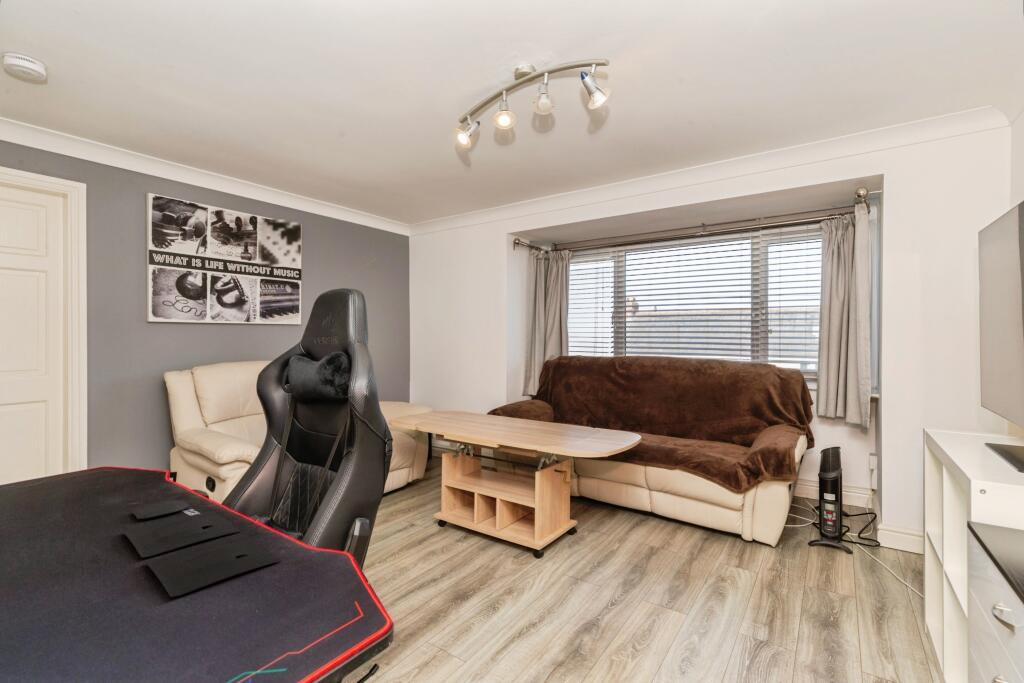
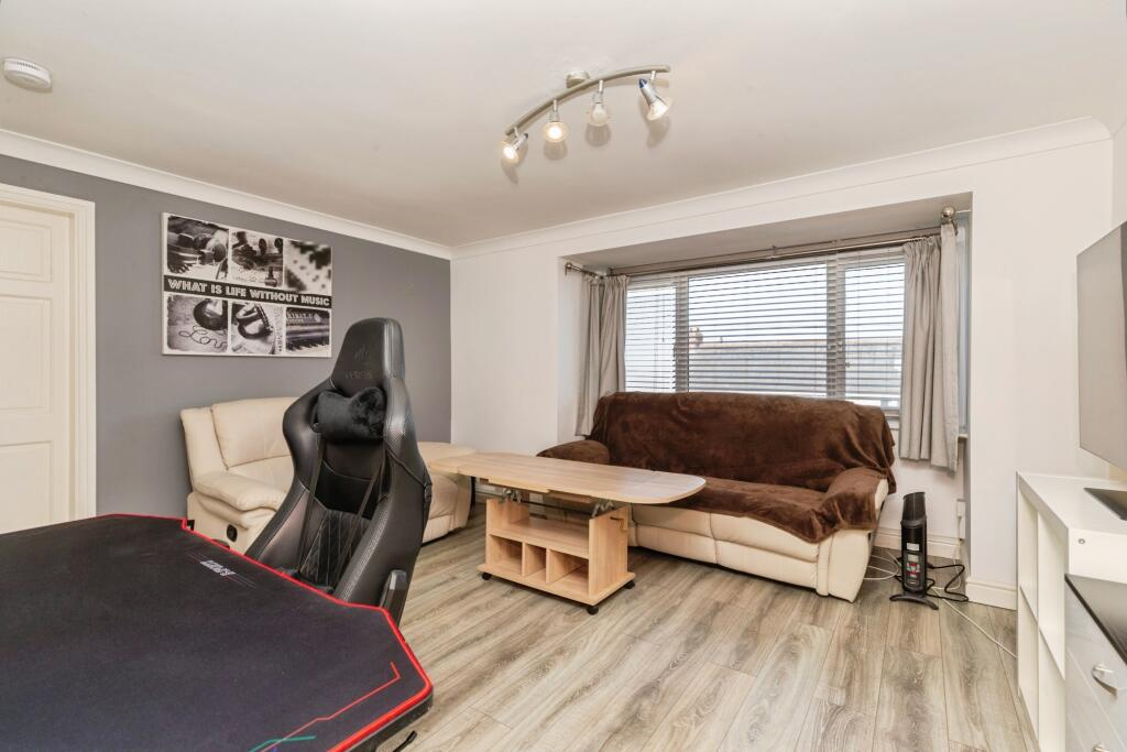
- mousepad [121,499,282,598]
